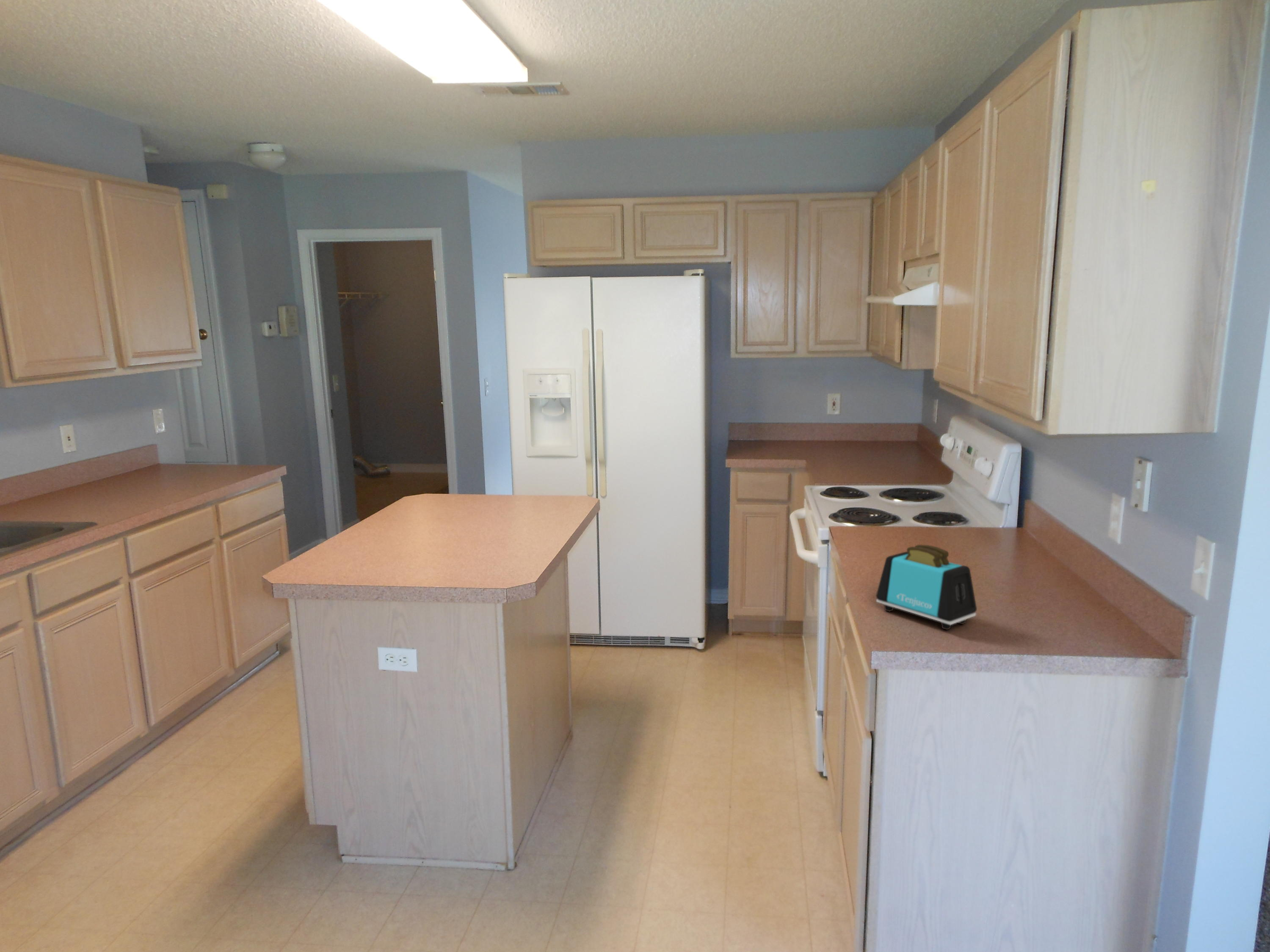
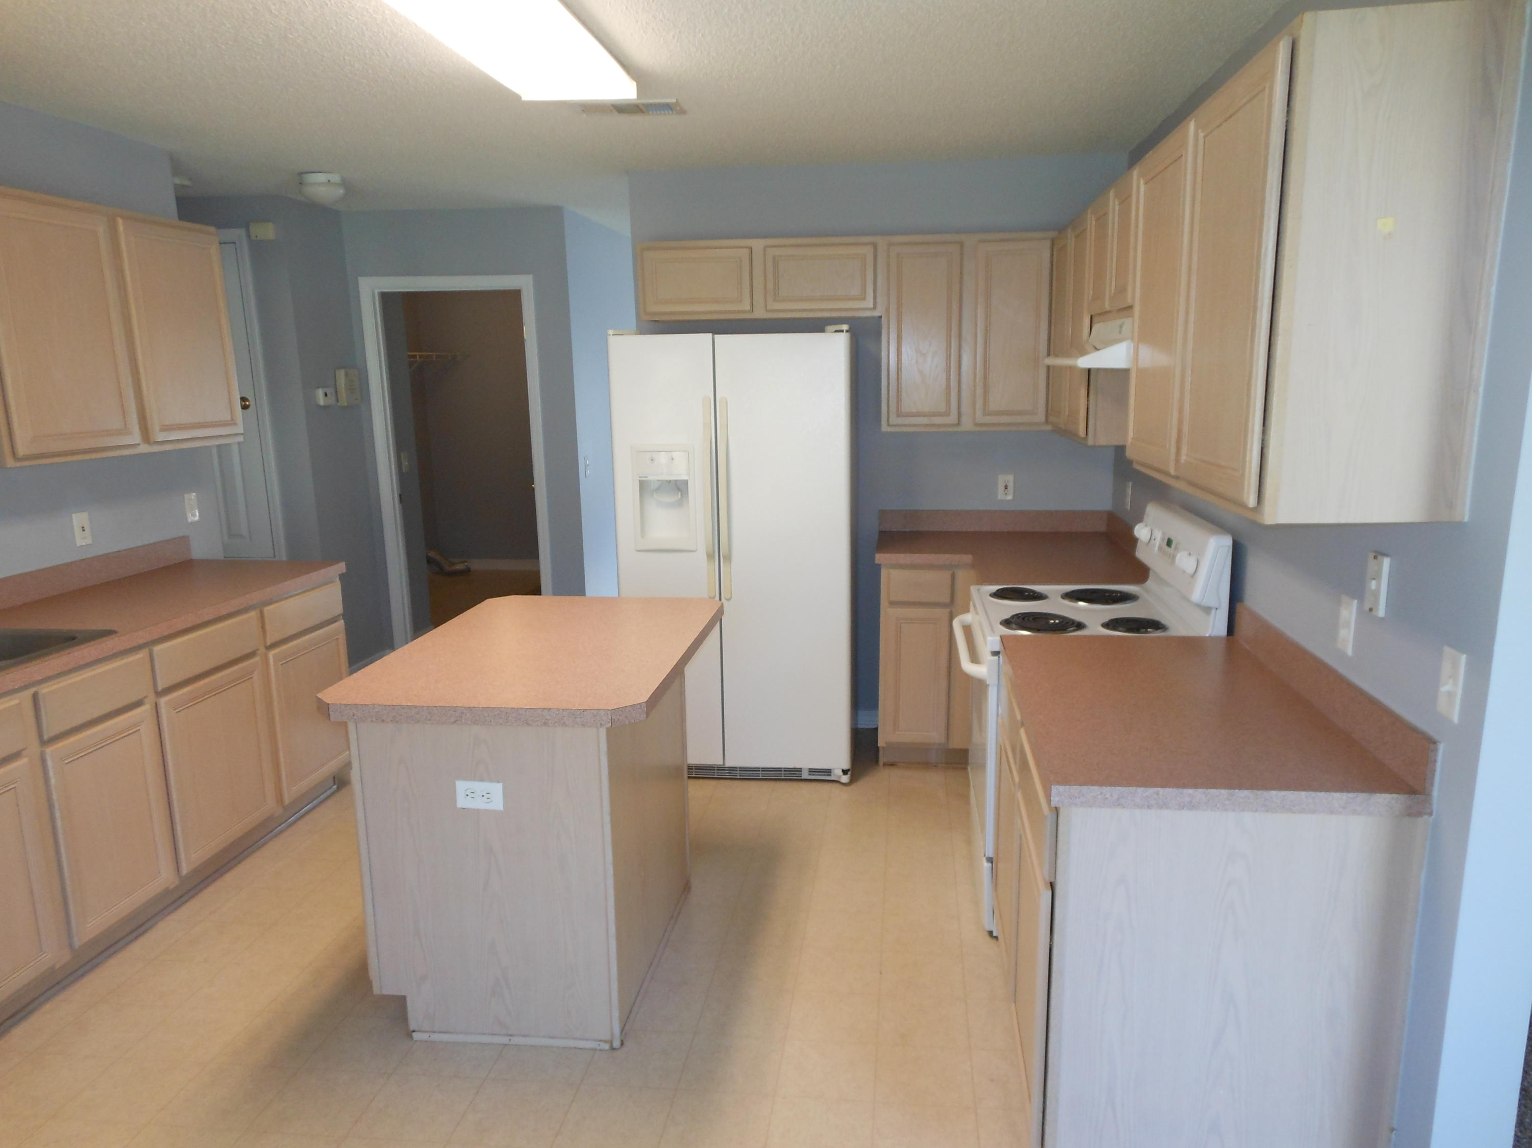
- toaster [875,544,977,630]
